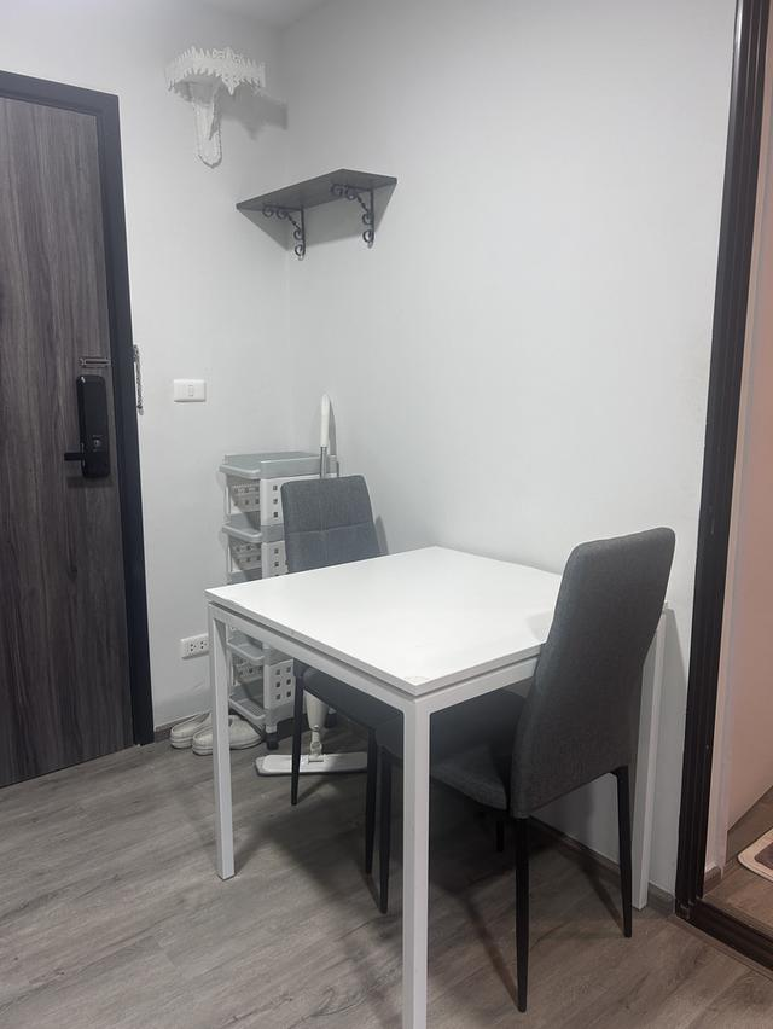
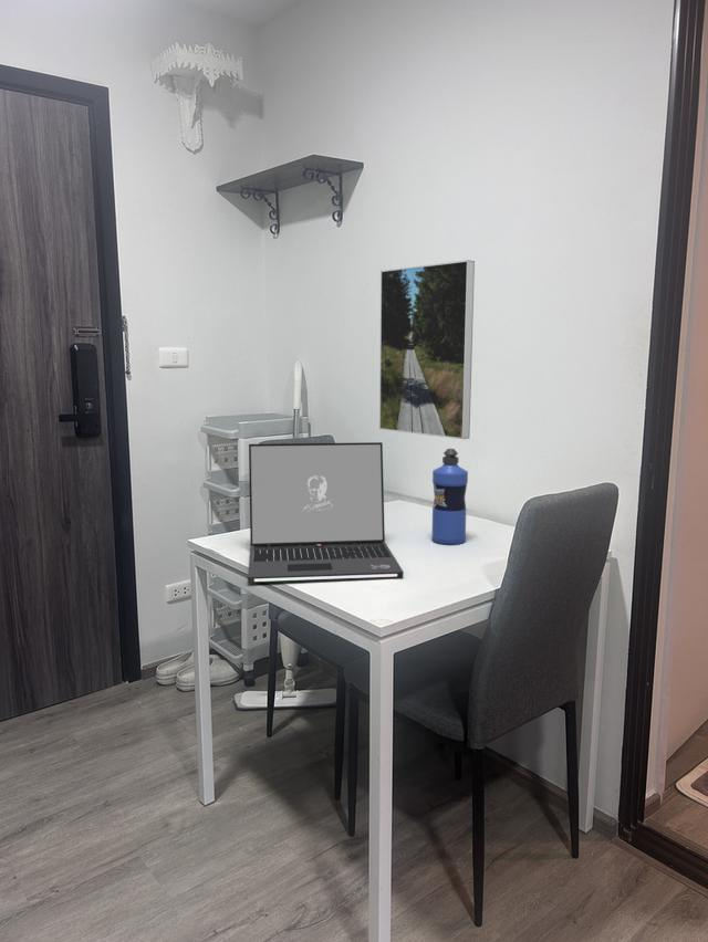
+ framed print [378,259,476,440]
+ water bottle [430,448,469,545]
+ laptop [247,441,405,584]
